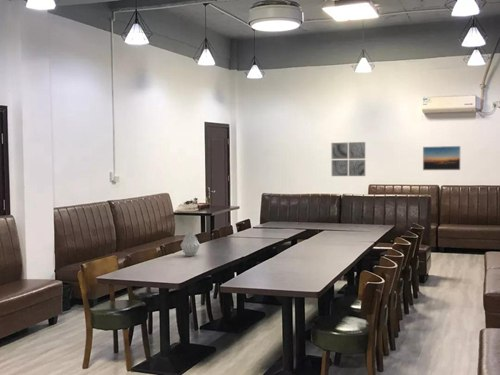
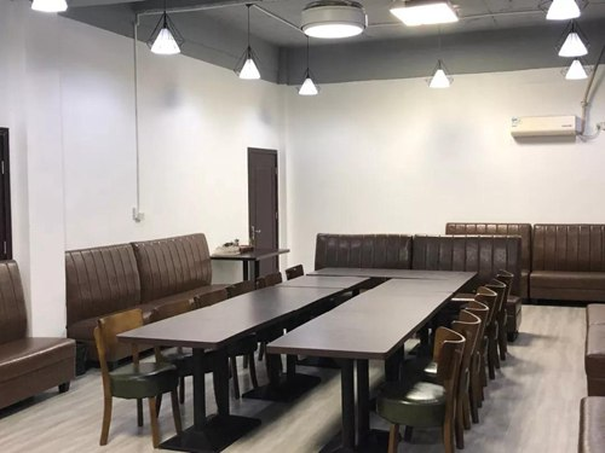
- vase [180,232,201,257]
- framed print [422,145,461,171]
- wall art [331,141,366,177]
